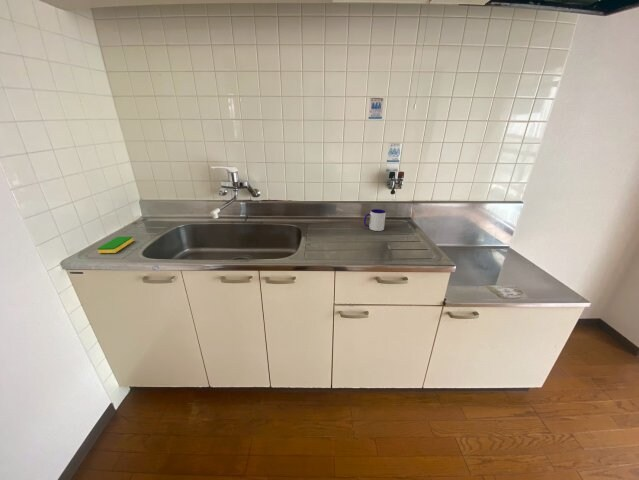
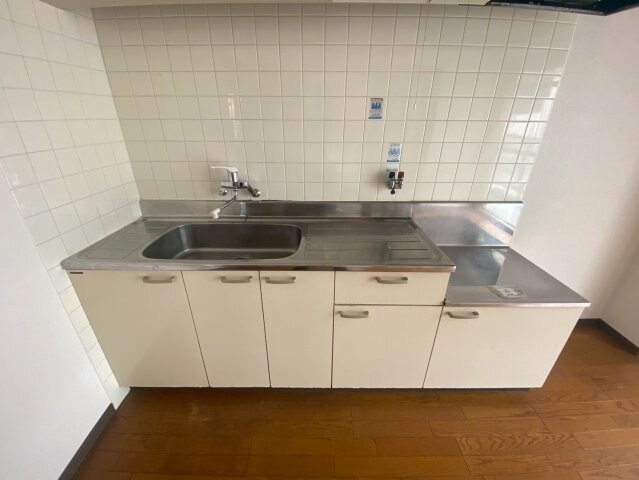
- mug [363,208,387,232]
- dish sponge [96,236,134,254]
